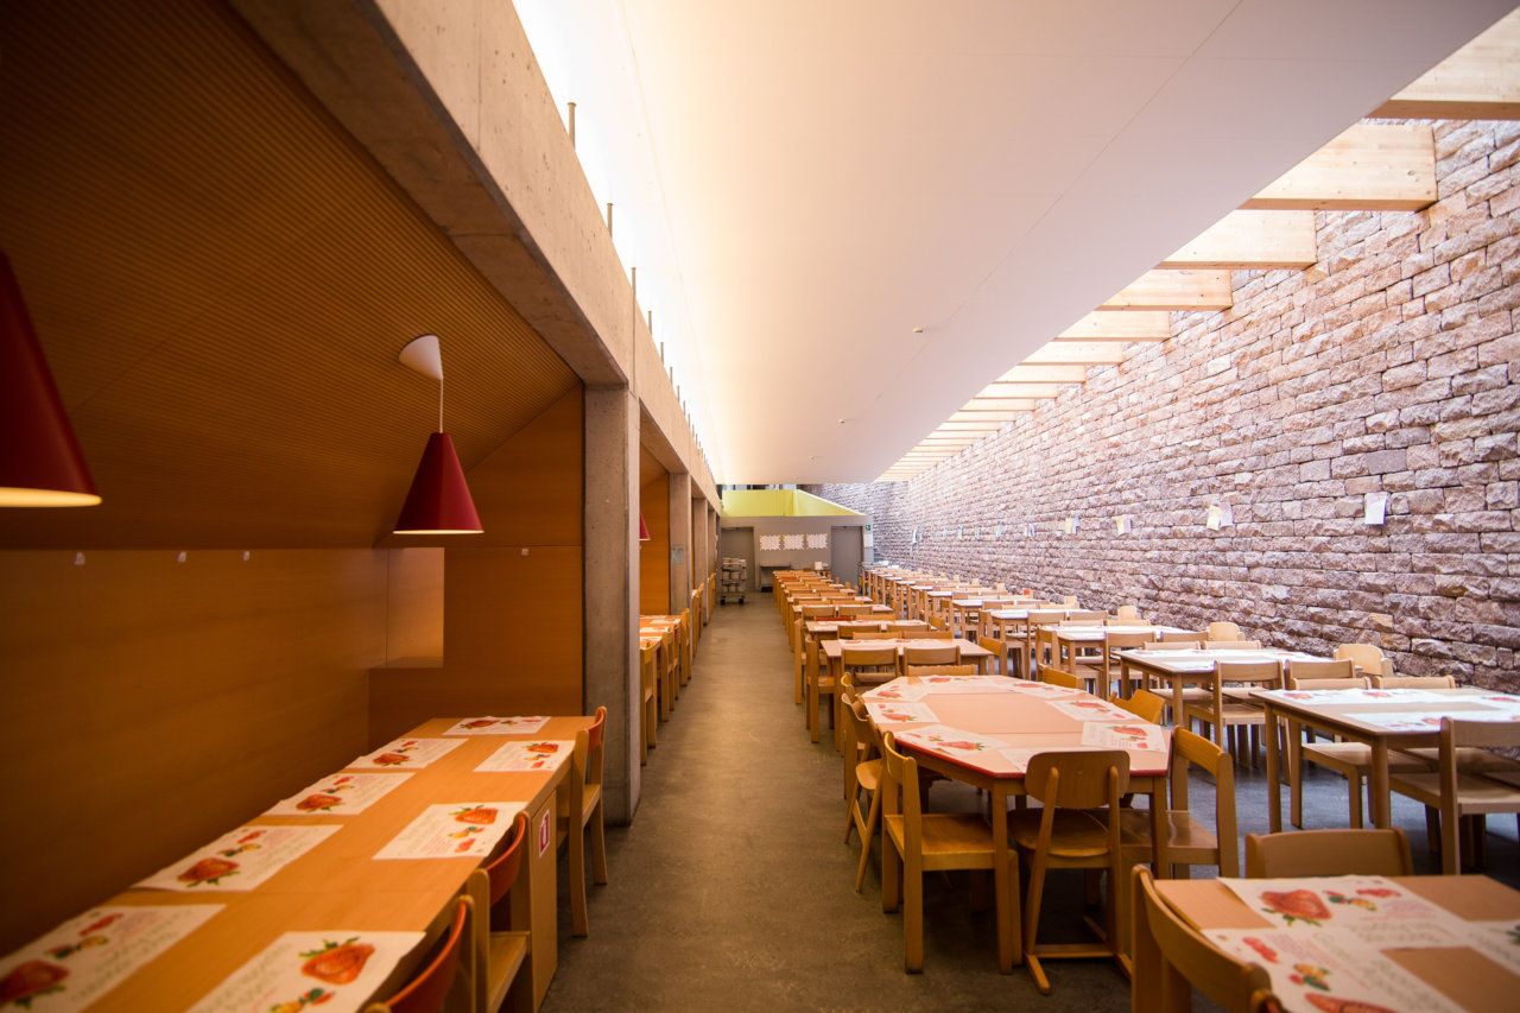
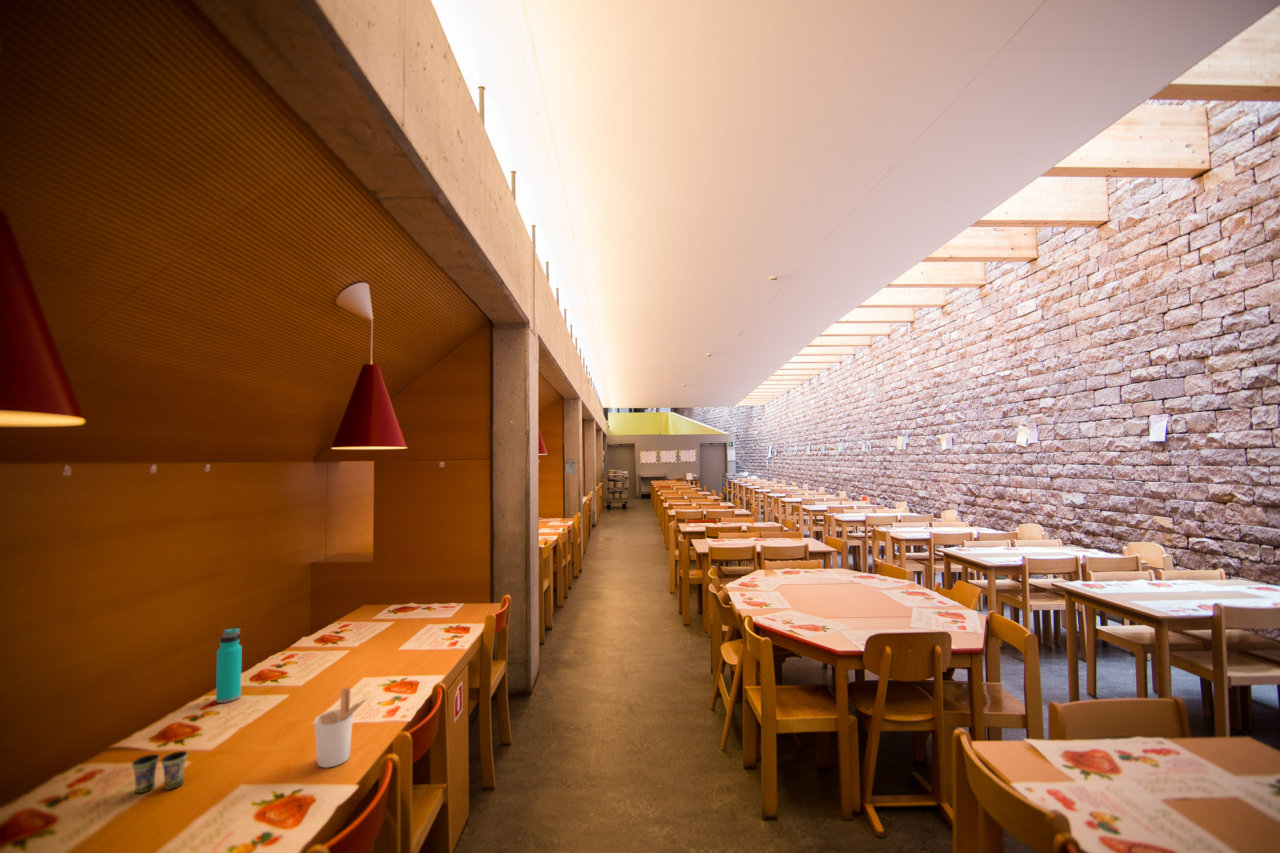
+ water bottle [215,627,243,704]
+ utensil holder [314,686,373,769]
+ cup [131,750,189,794]
